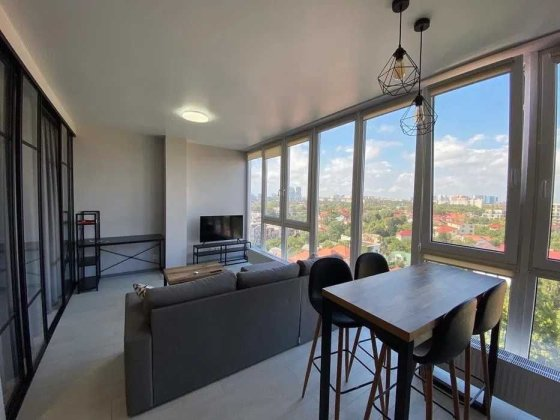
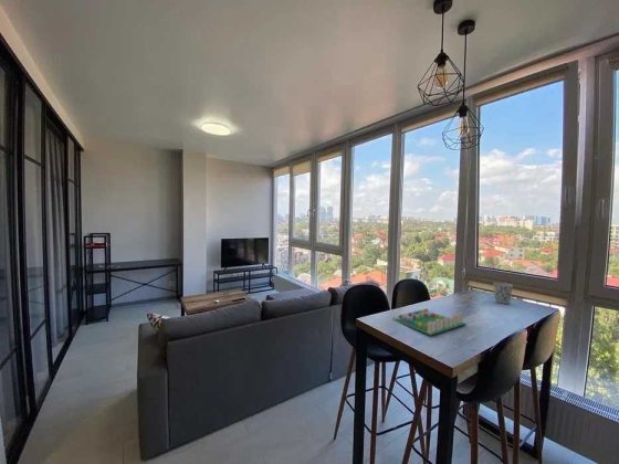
+ board game [391,307,466,336]
+ cup [492,282,514,305]
